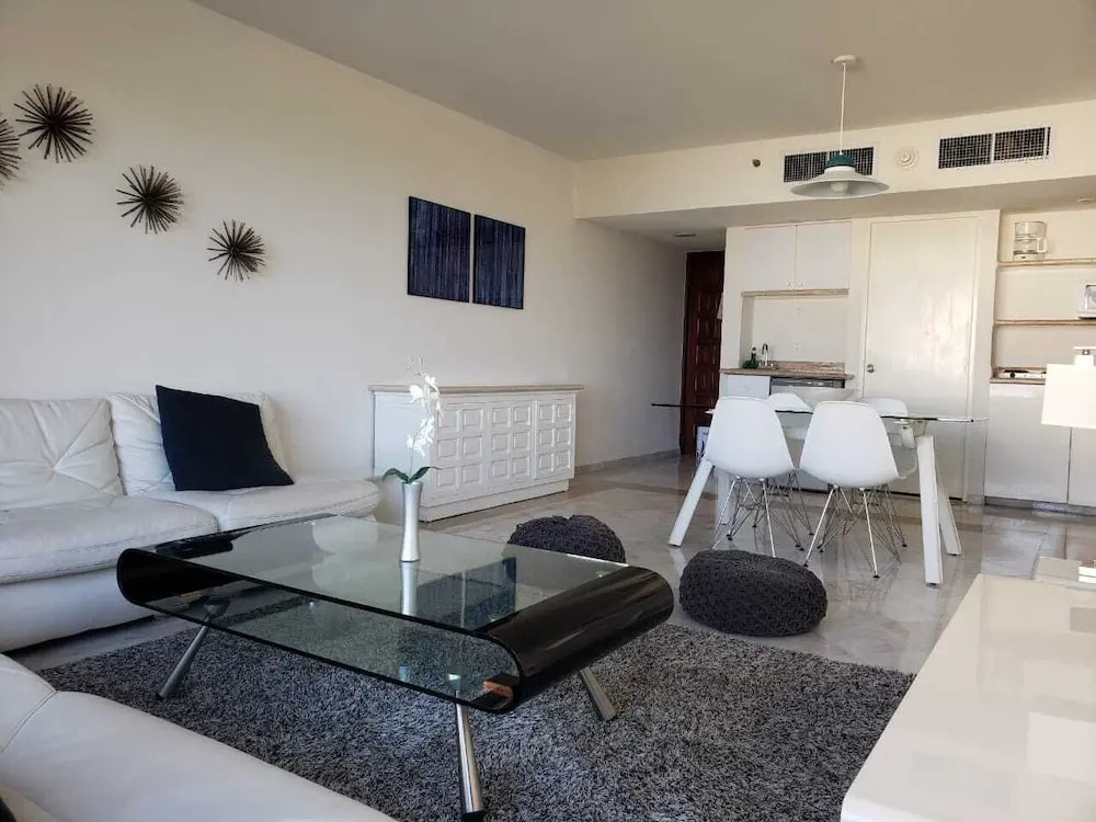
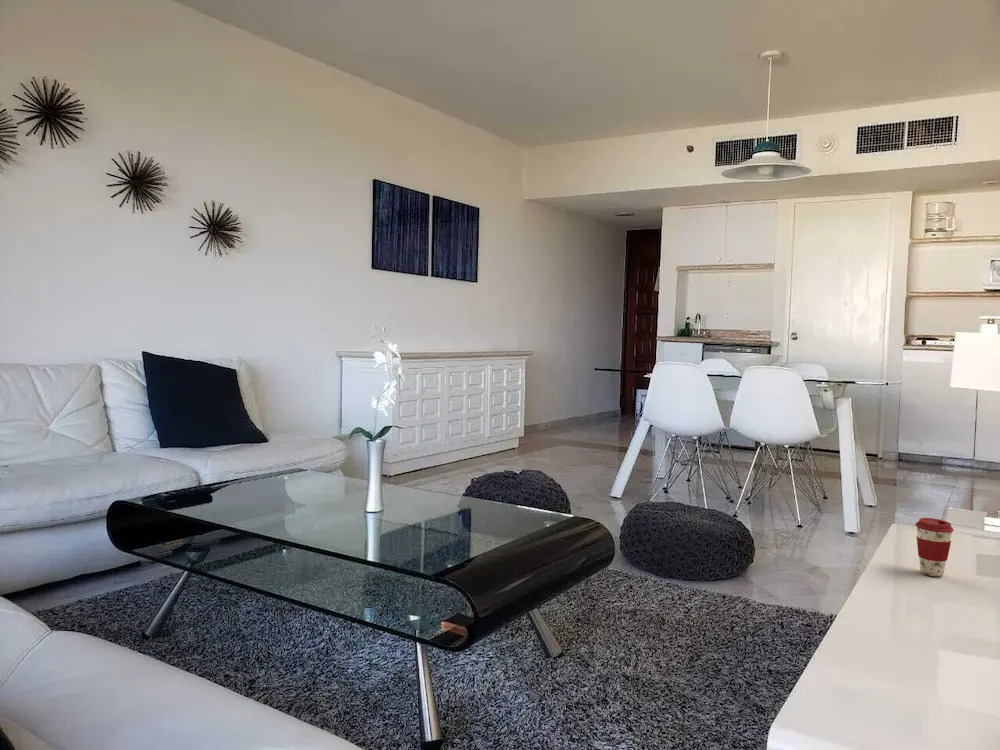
+ coffee cup [915,517,955,577]
